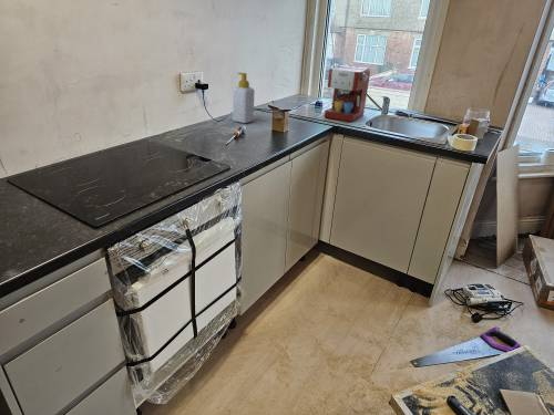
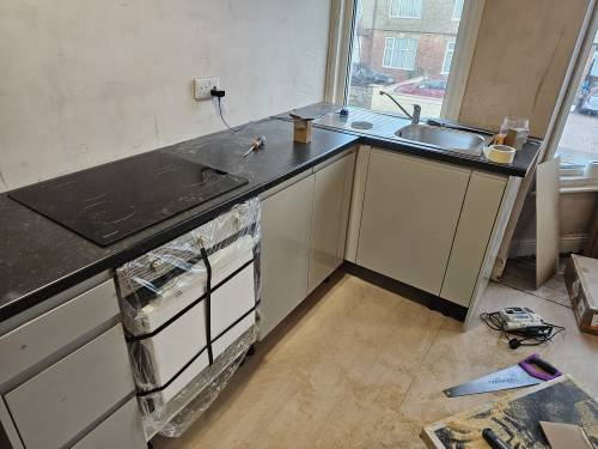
- soap bottle [232,72,256,124]
- coffee maker [324,64,371,123]
